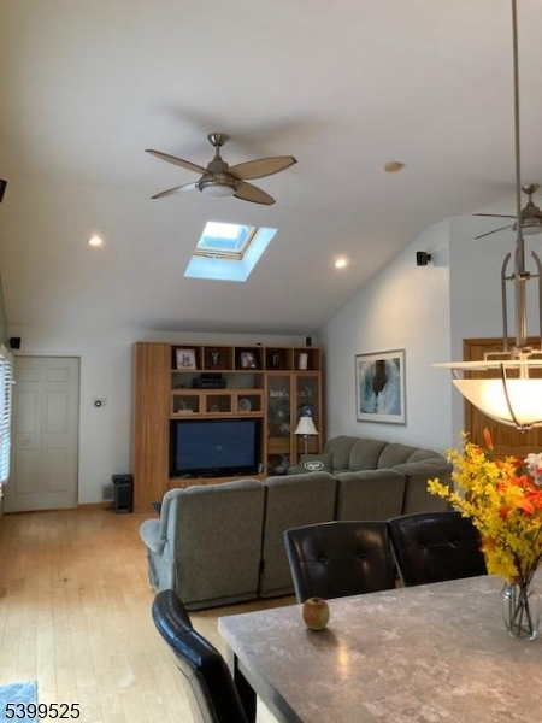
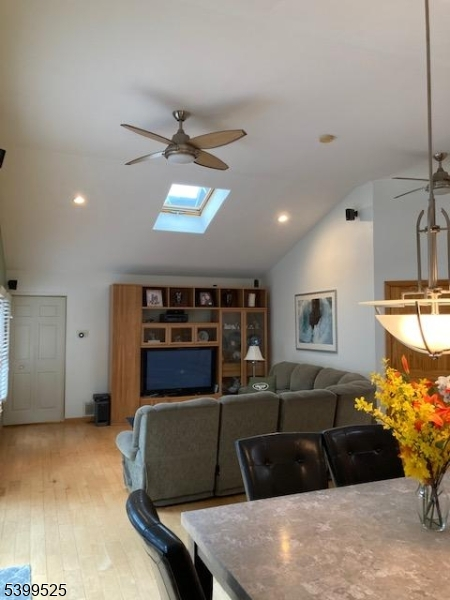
- apple [301,594,331,631]
